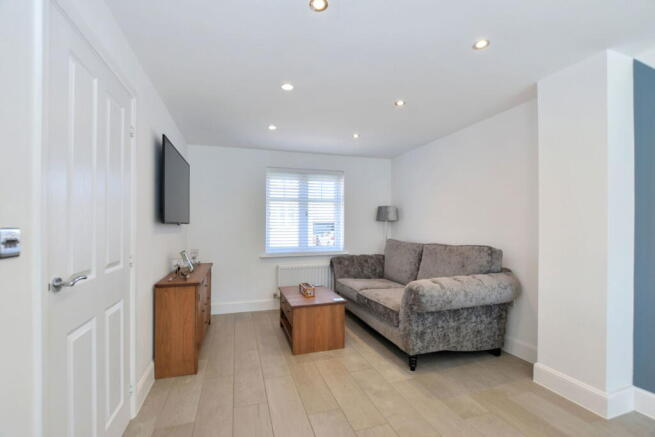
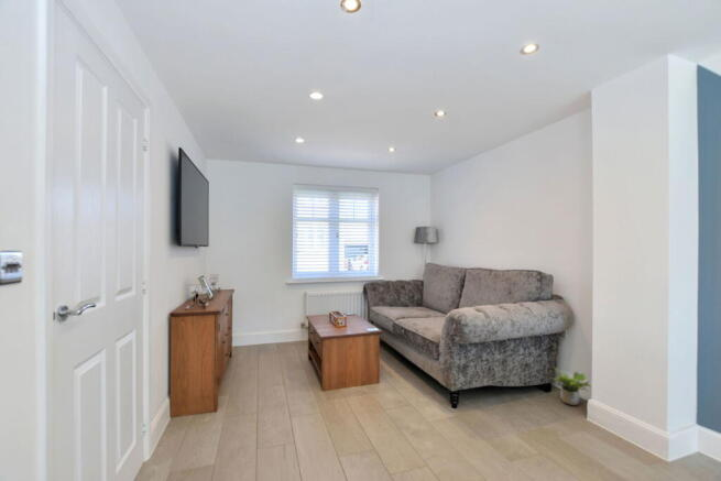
+ potted plant [548,367,591,406]
